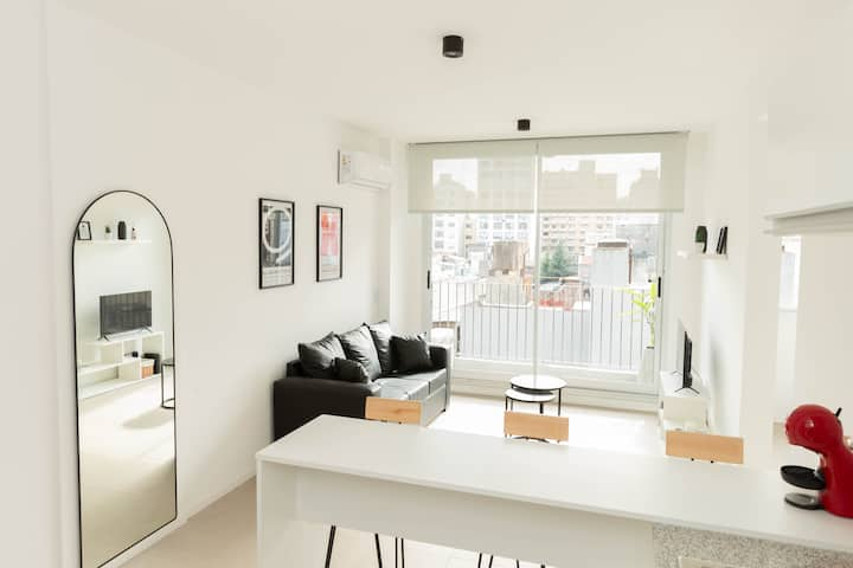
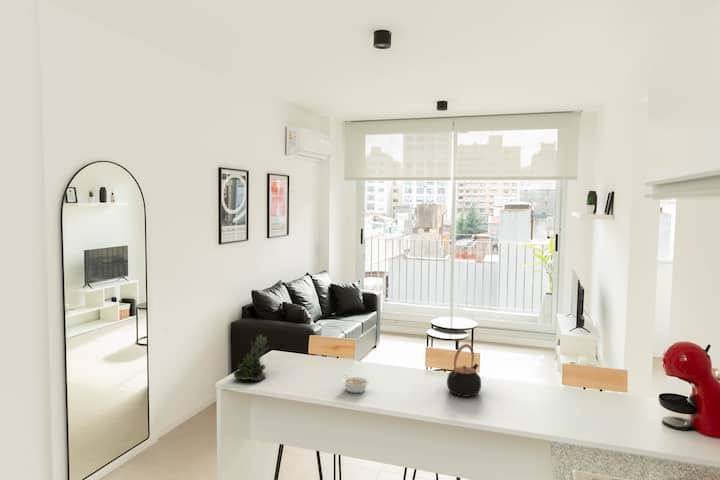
+ succulent plant [233,333,271,383]
+ legume [341,373,370,394]
+ teapot [446,343,482,398]
